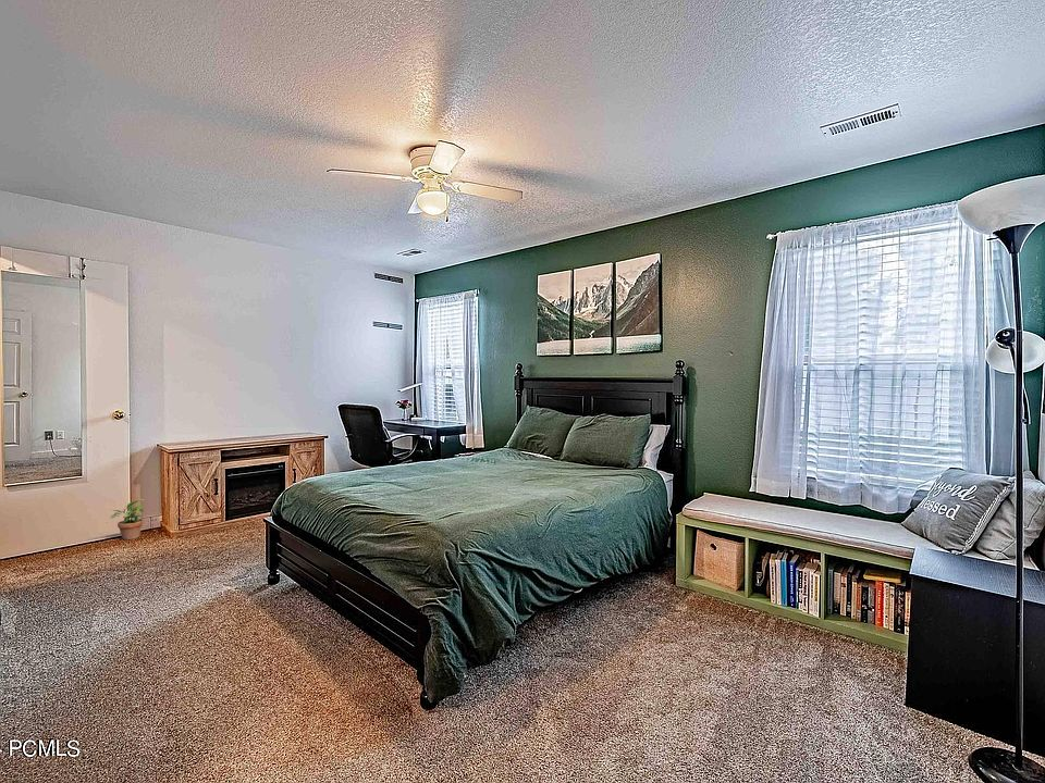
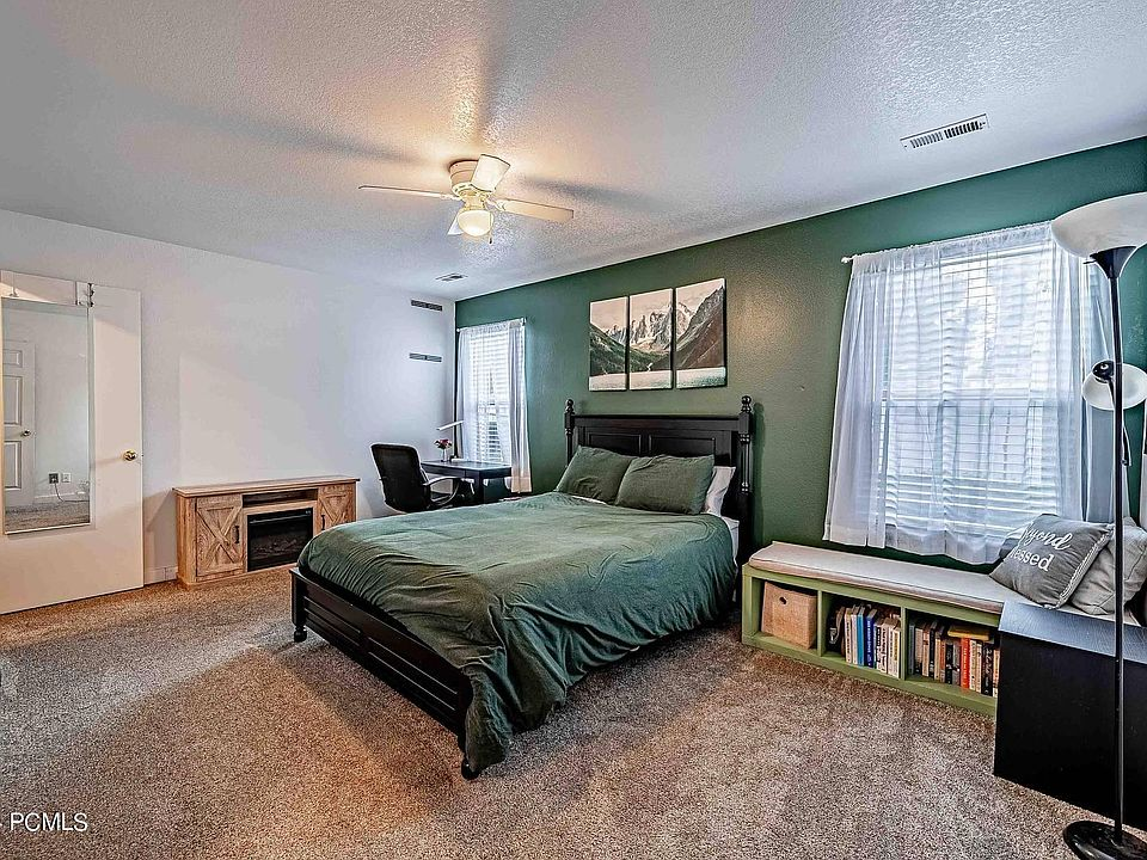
- potted plant [110,498,145,540]
